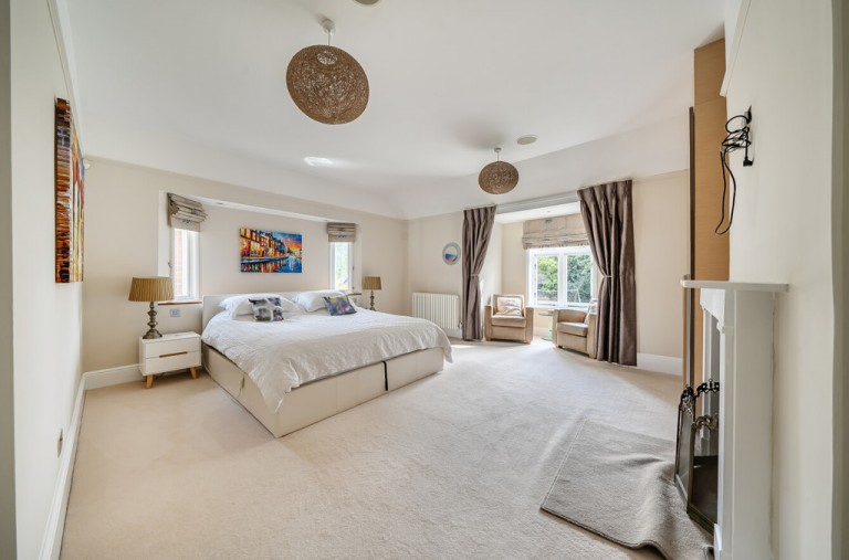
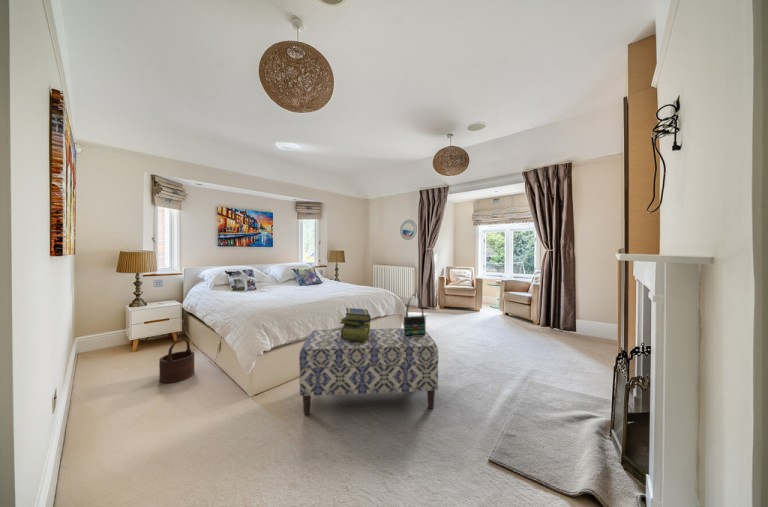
+ tote bag [402,292,428,337]
+ stack of books [339,307,372,343]
+ bench [298,327,439,416]
+ wooden bucket [158,337,195,384]
